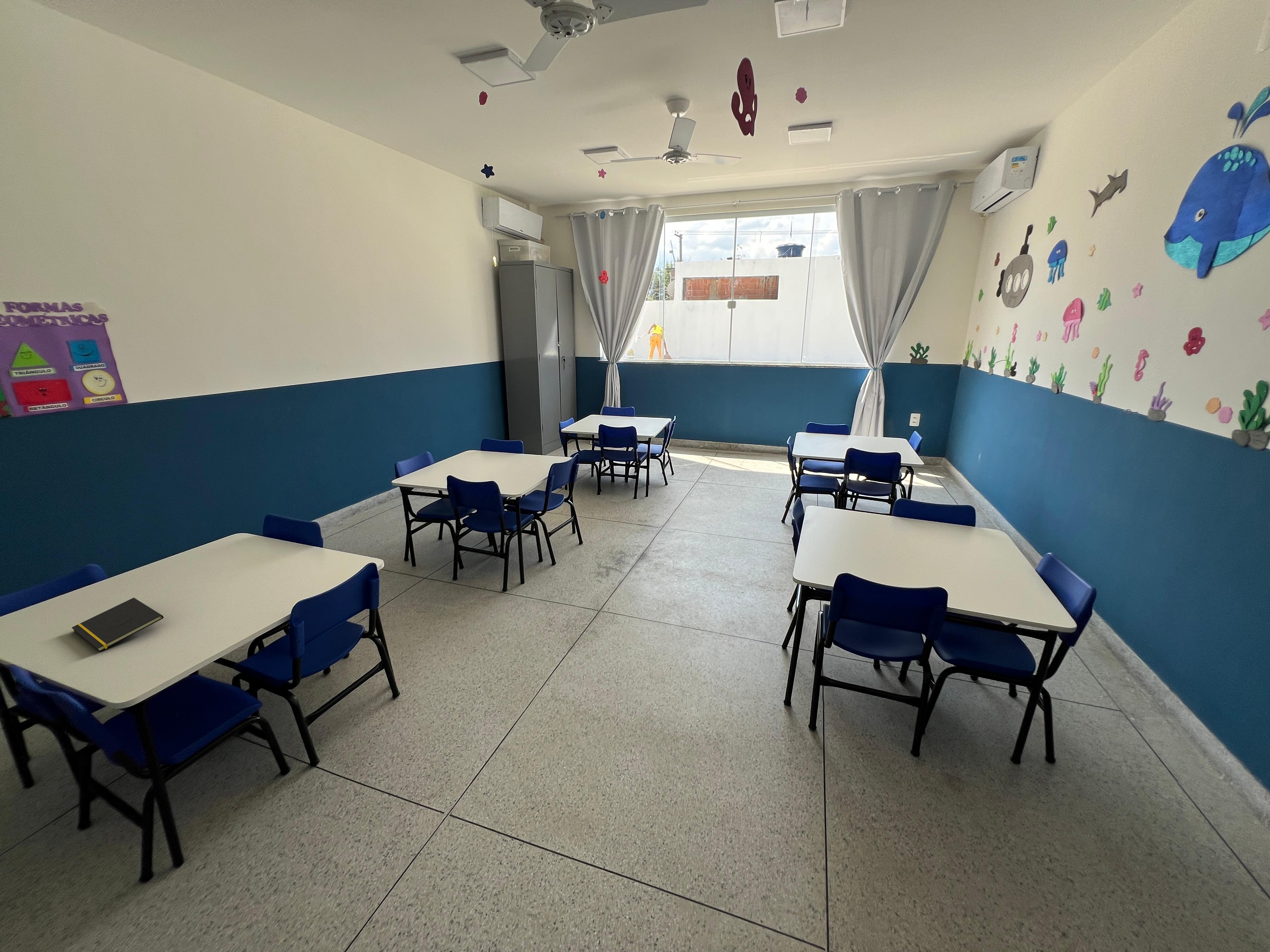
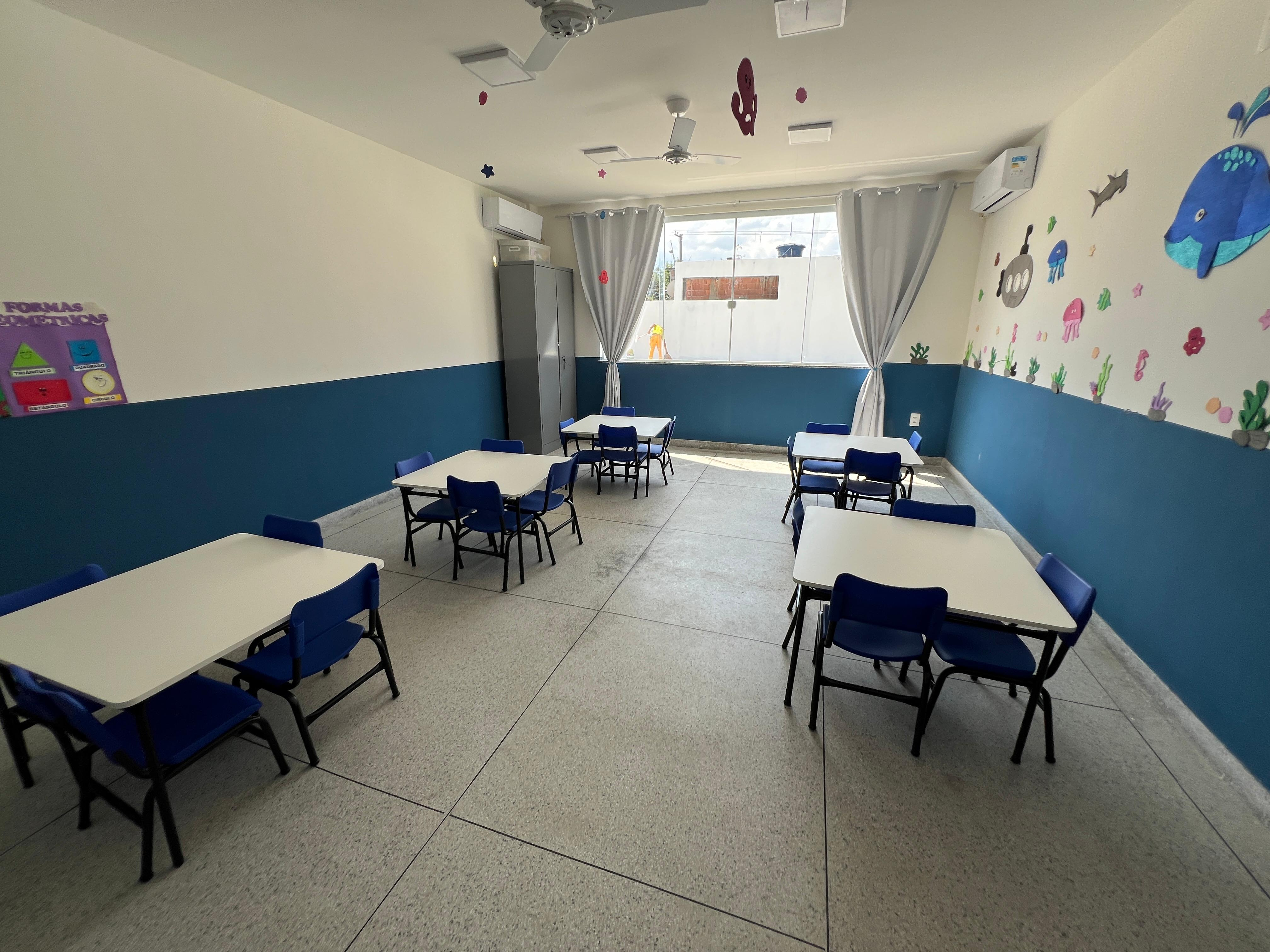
- notepad [71,598,164,652]
